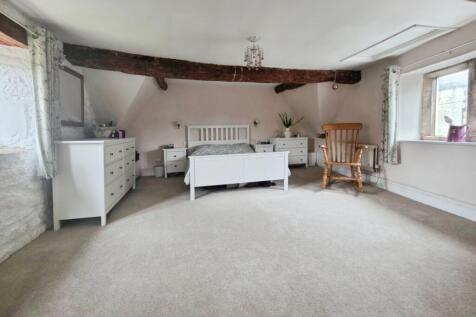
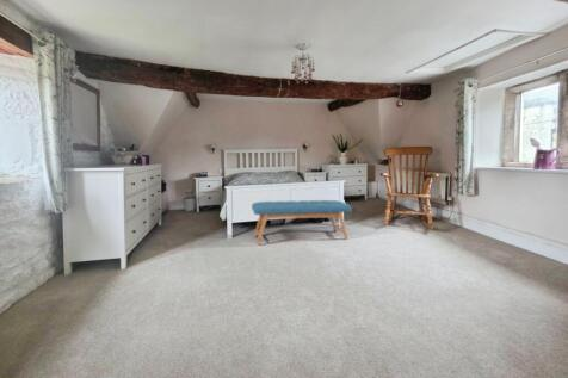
+ bench [251,199,353,246]
